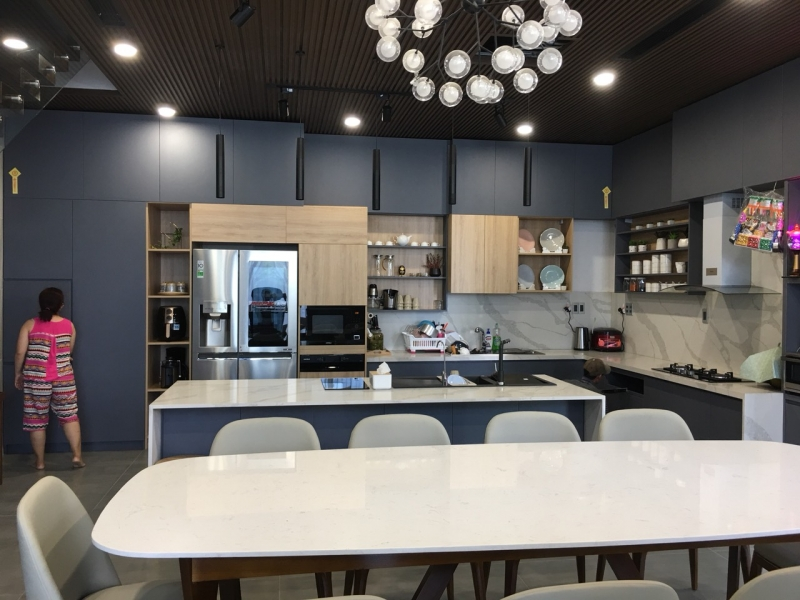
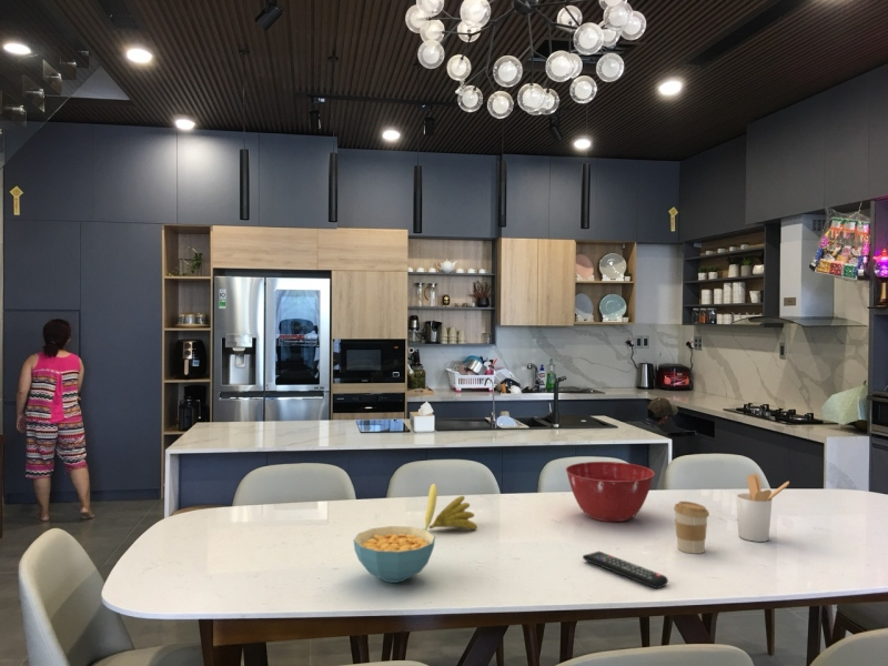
+ banana [423,483,478,531]
+ remote control [582,551,669,589]
+ cereal bowl [353,525,436,584]
+ utensil holder [736,473,790,543]
+ mixing bowl [565,461,656,523]
+ coffee cup [673,501,710,555]
